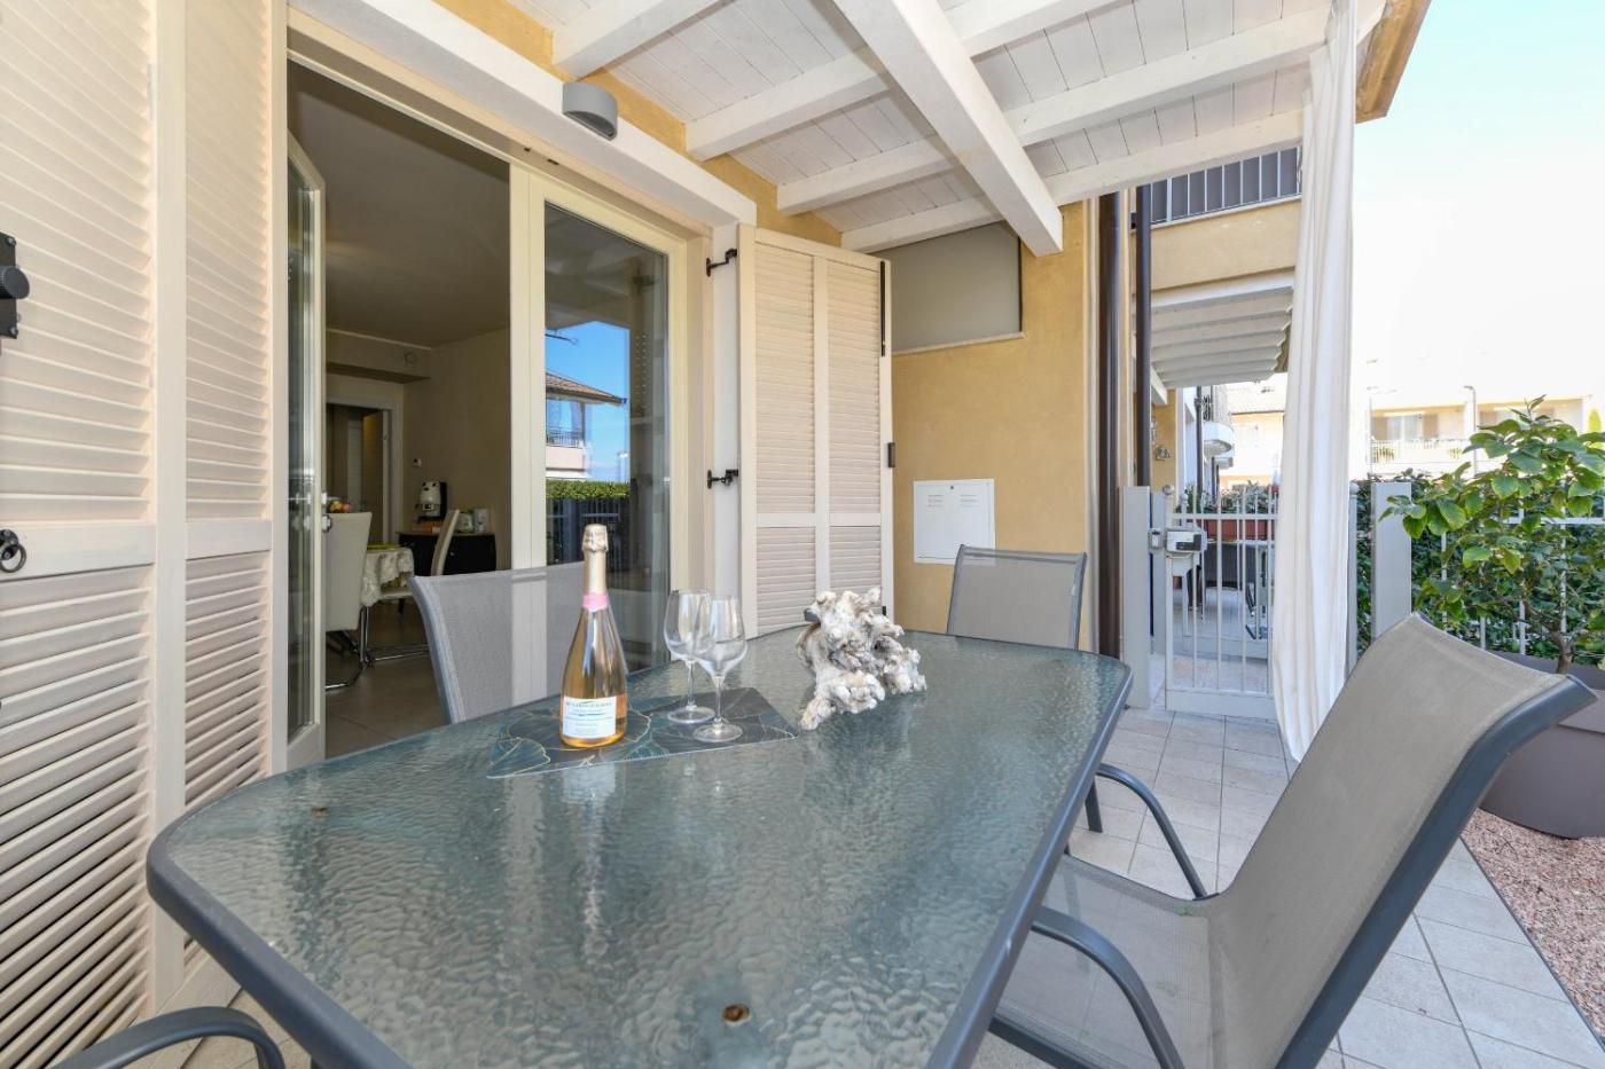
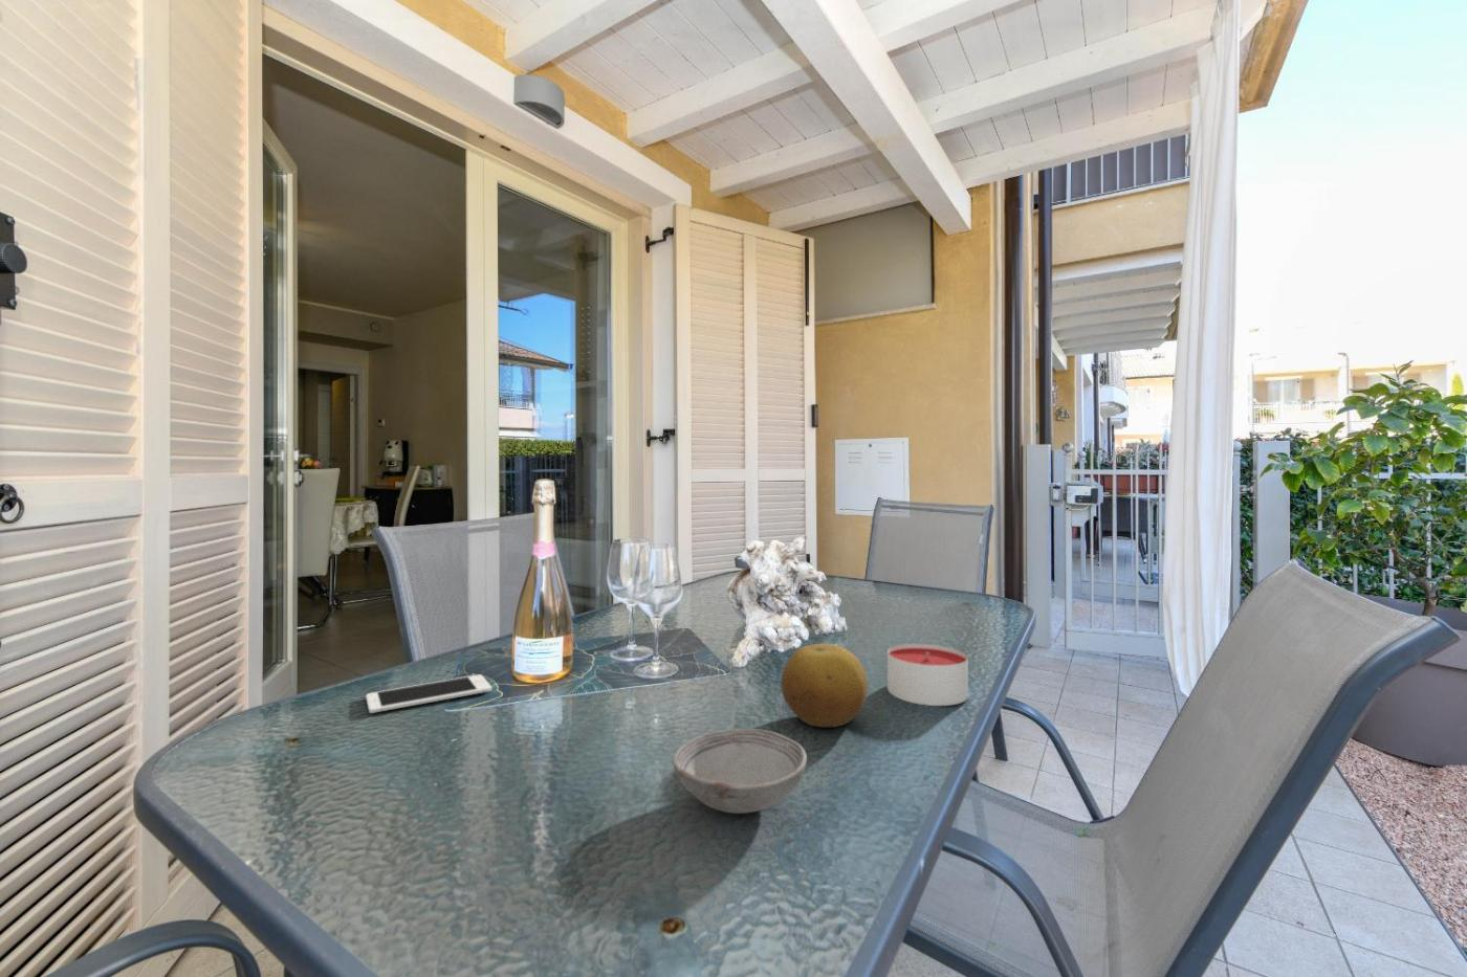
+ fruit [780,643,868,728]
+ bowl [672,727,808,815]
+ cell phone [364,674,493,714]
+ candle [887,643,970,707]
